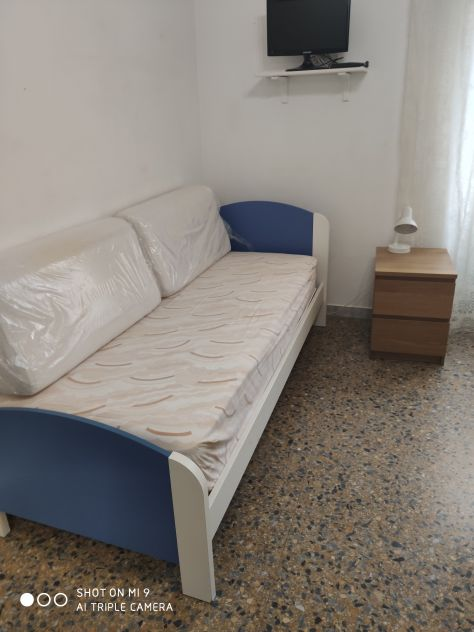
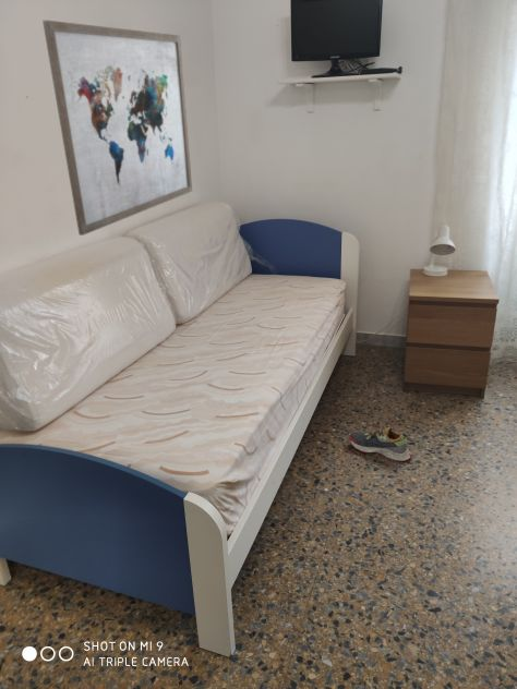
+ wall art [41,20,193,237]
+ shoe [348,426,413,462]
